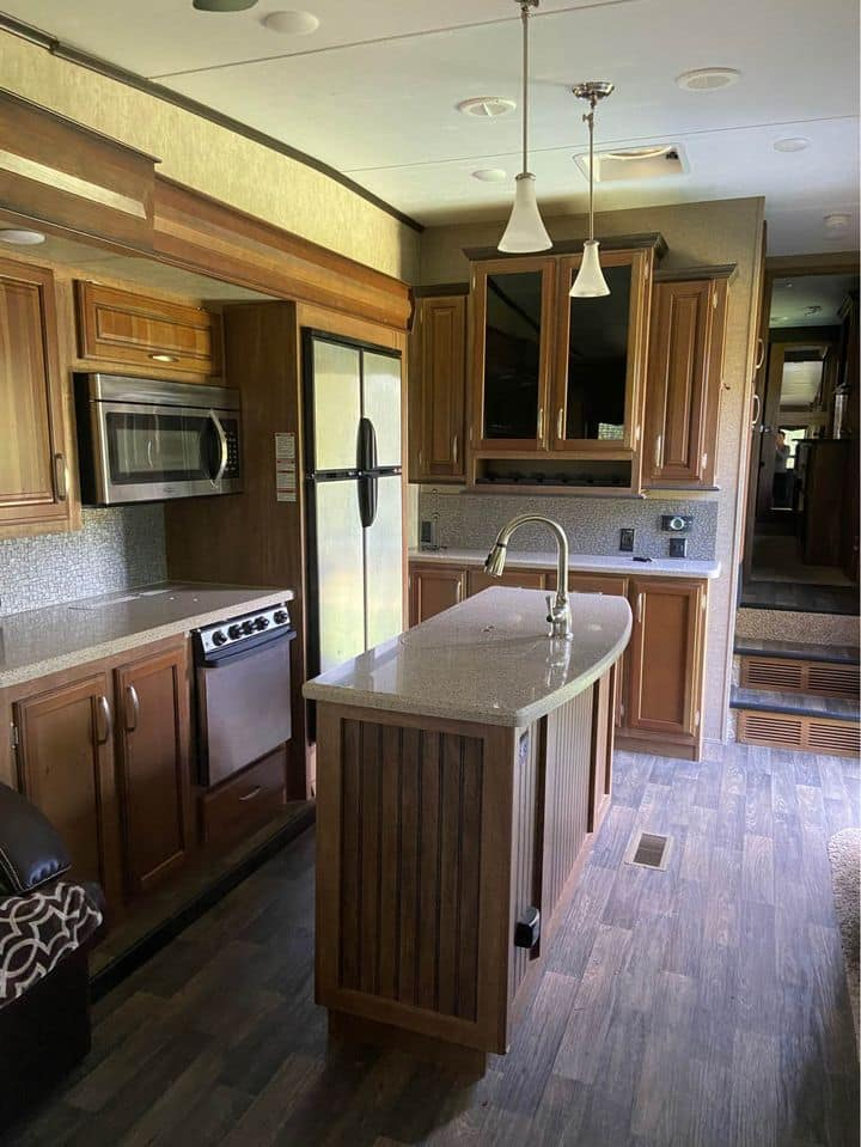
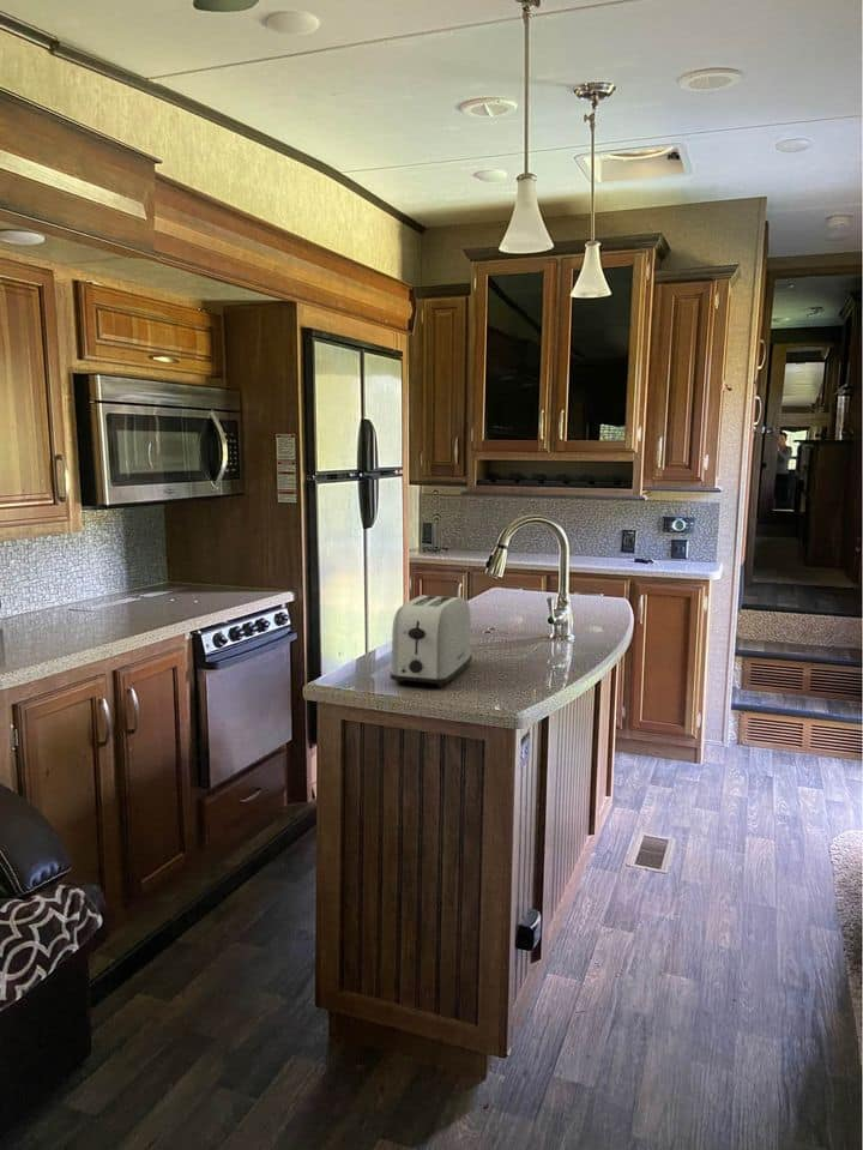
+ toaster [390,594,473,688]
